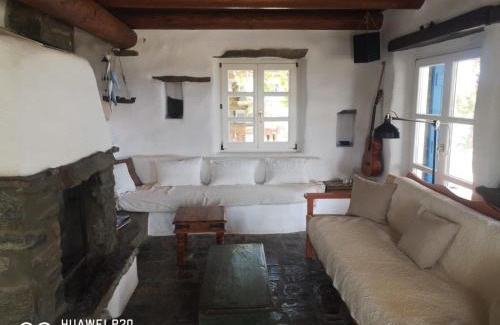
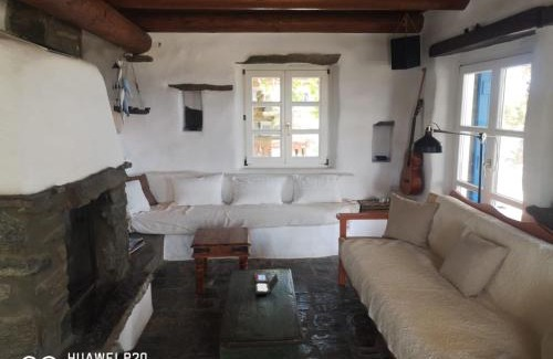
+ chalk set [254,273,280,296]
